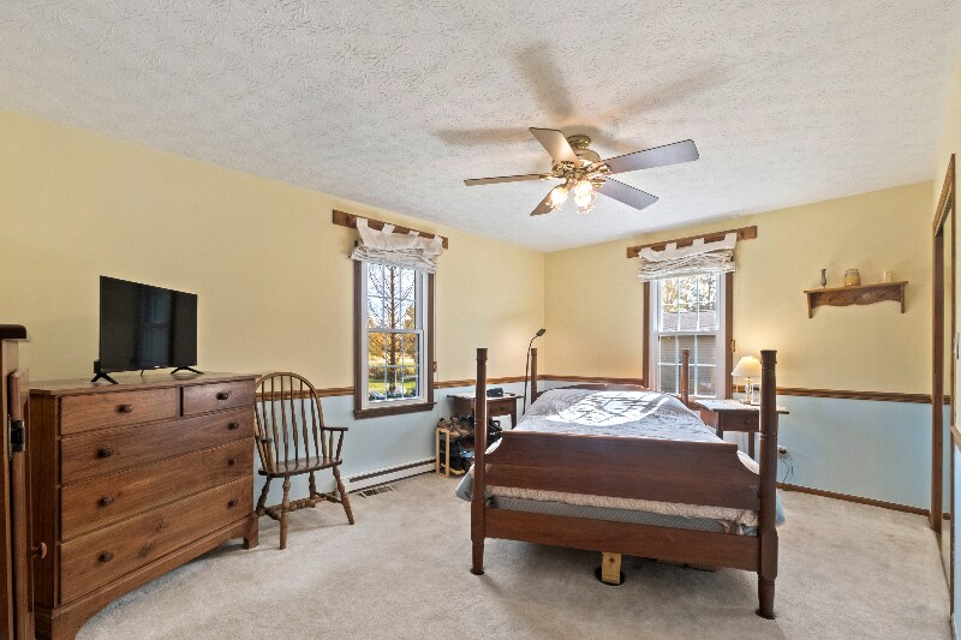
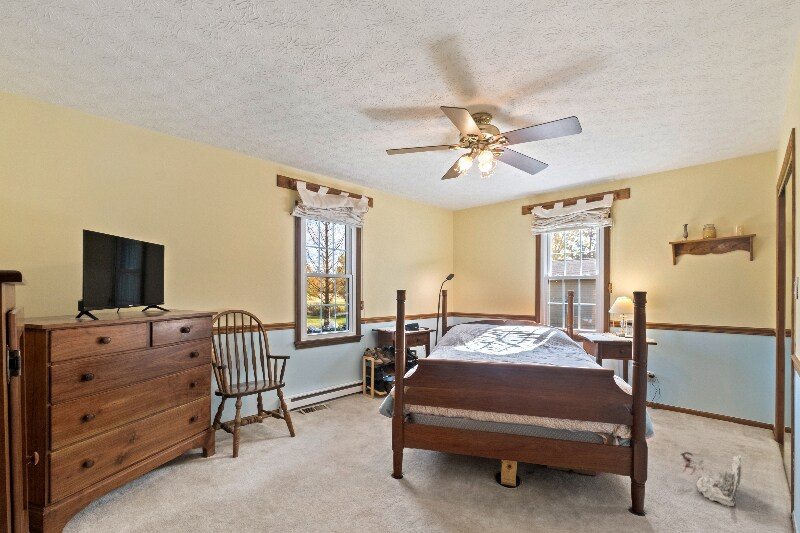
+ bag [680,450,743,508]
